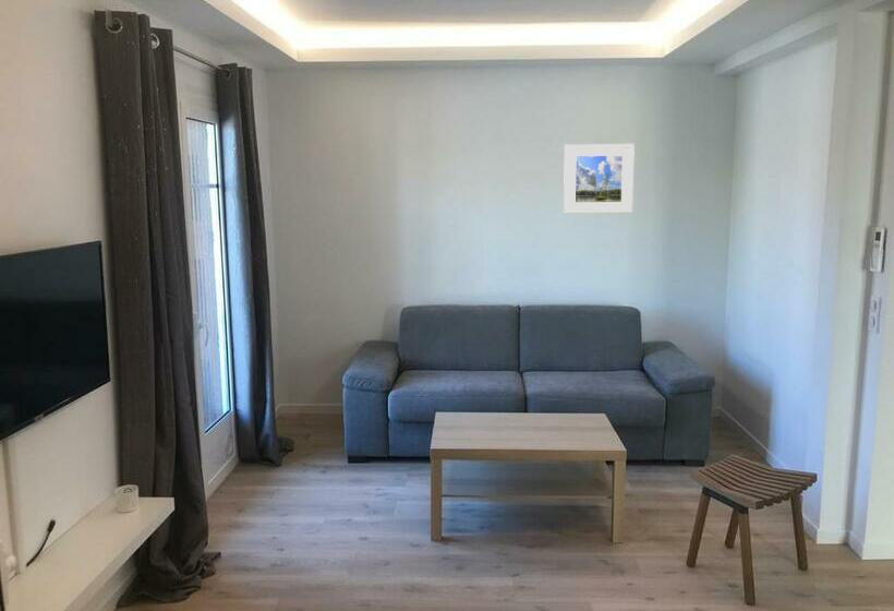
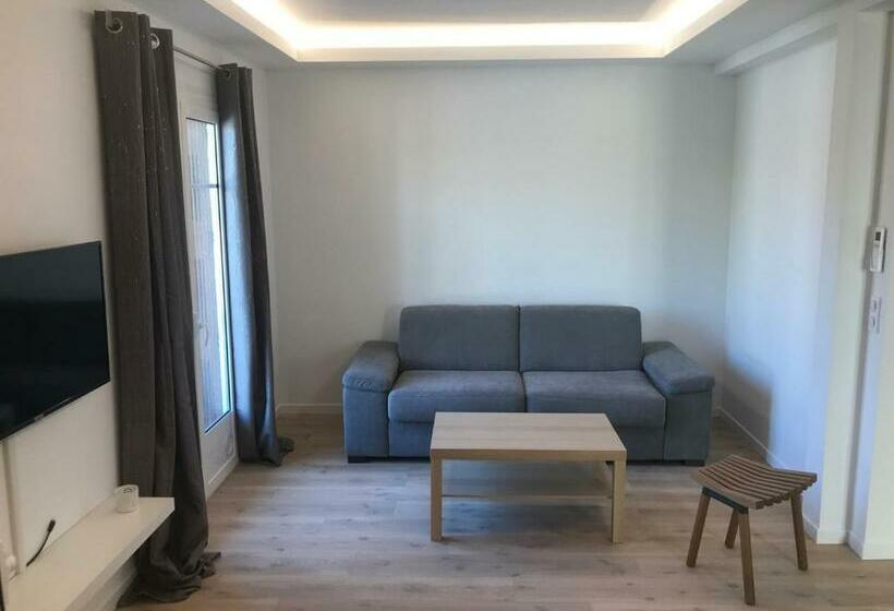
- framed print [563,143,636,215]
